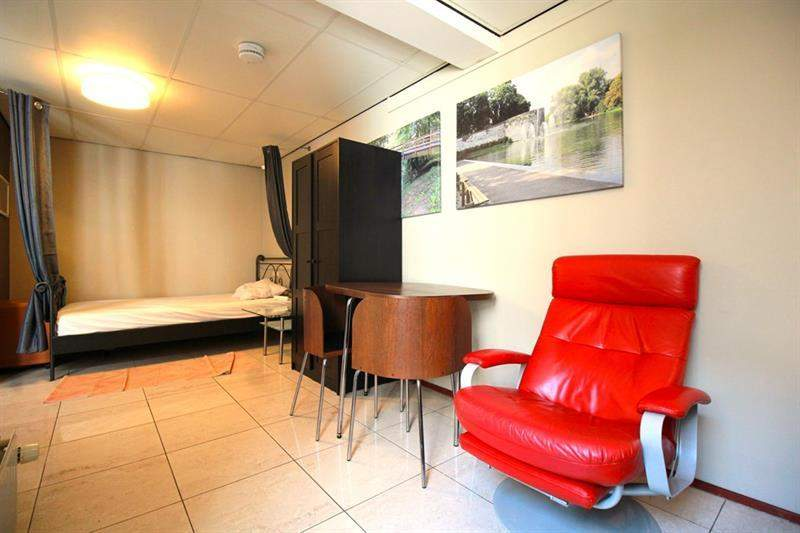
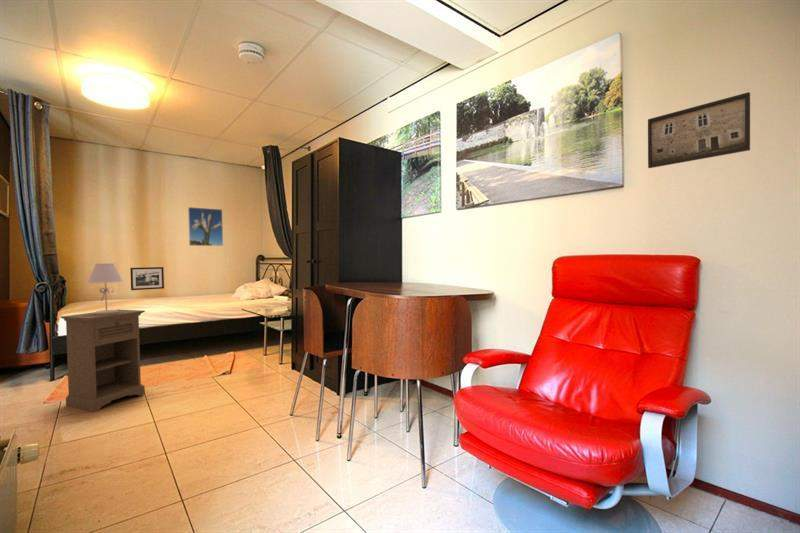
+ picture frame [129,266,165,291]
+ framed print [647,91,751,169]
+ nightstand [60,308,146,413]
+ table lamp [86,262,124,315]
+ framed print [187,206,224,247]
